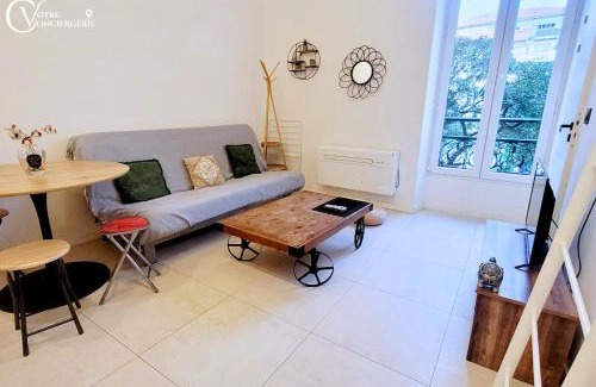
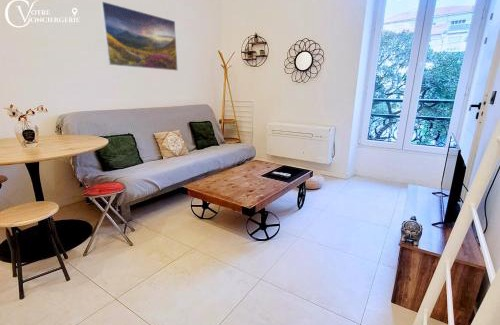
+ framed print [99,0,179,72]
